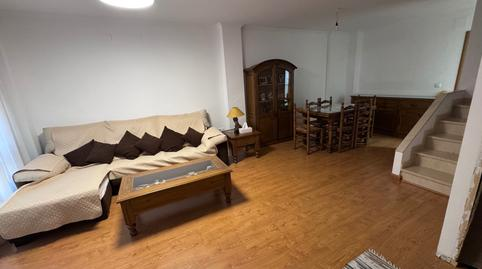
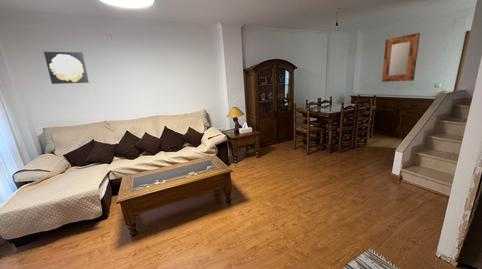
+ home mirror [381,32,421,83]
+ wall art [43,51,90,85]
